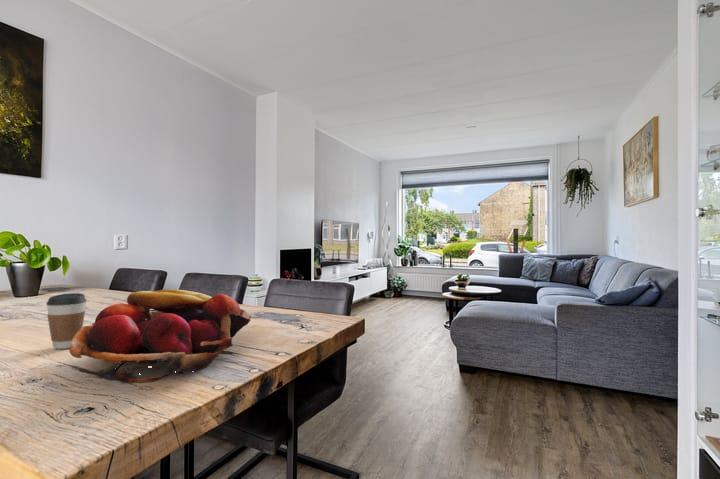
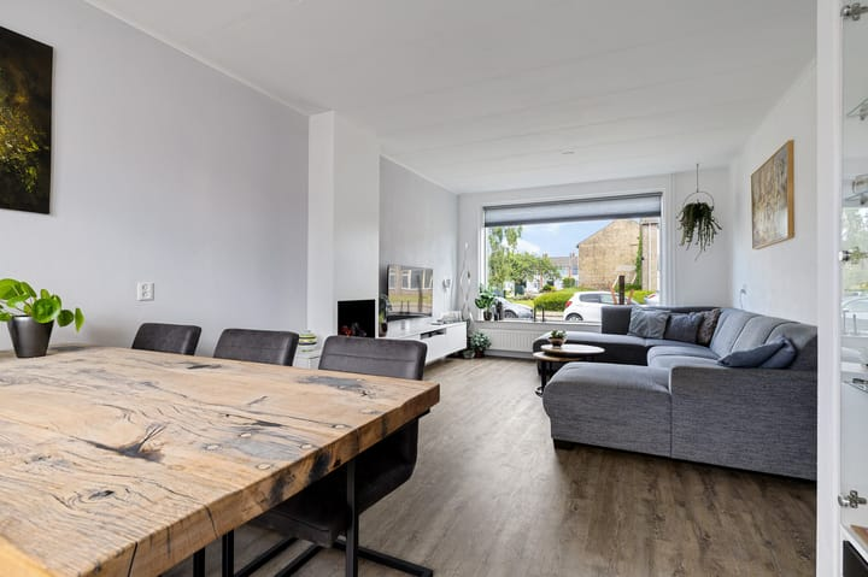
- fruit basket [68,289,252,383]
- coffee cup [45,292,88,350]
